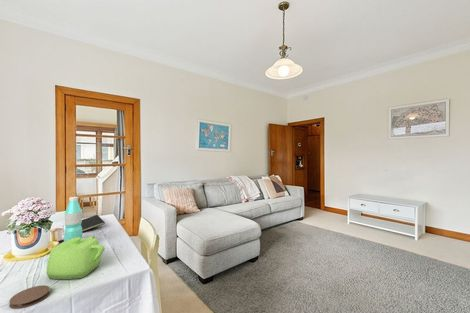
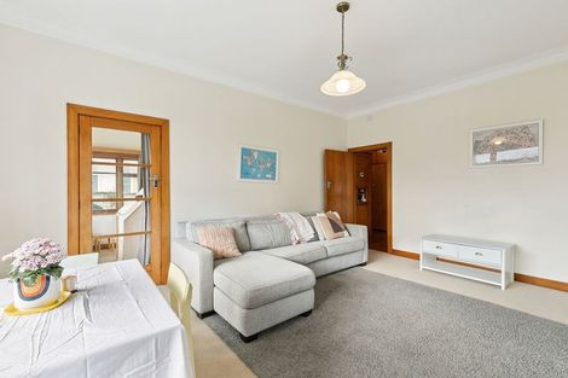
- teapot [45,235,106,280]
- coaster [8,284,51,310]
- notepad [81,214,106,232]
- water bottle [63,196,84,242]
